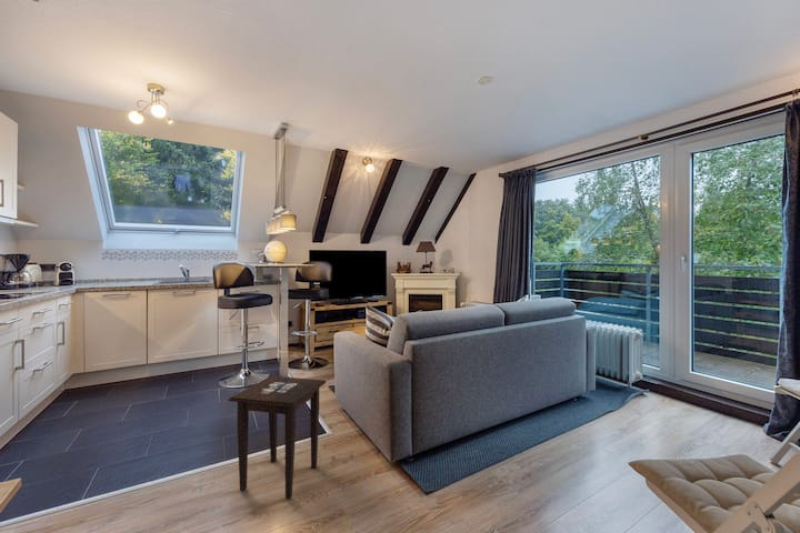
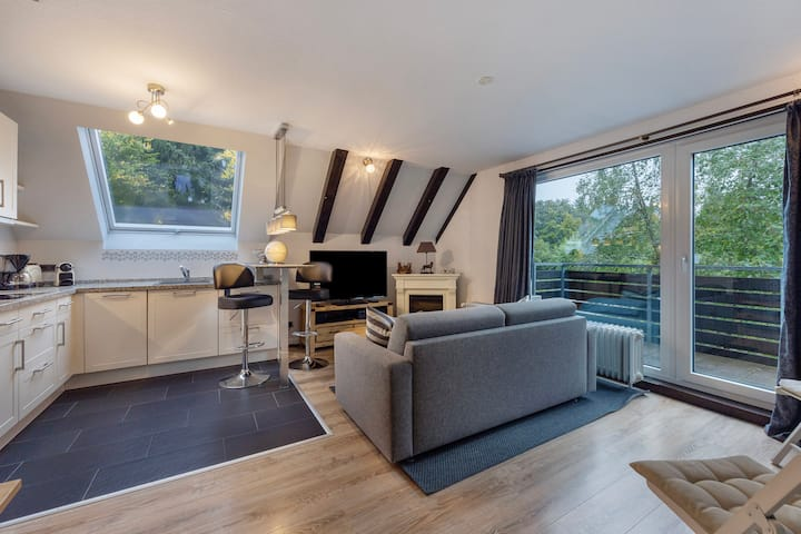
- side table [227,375,328,500]
